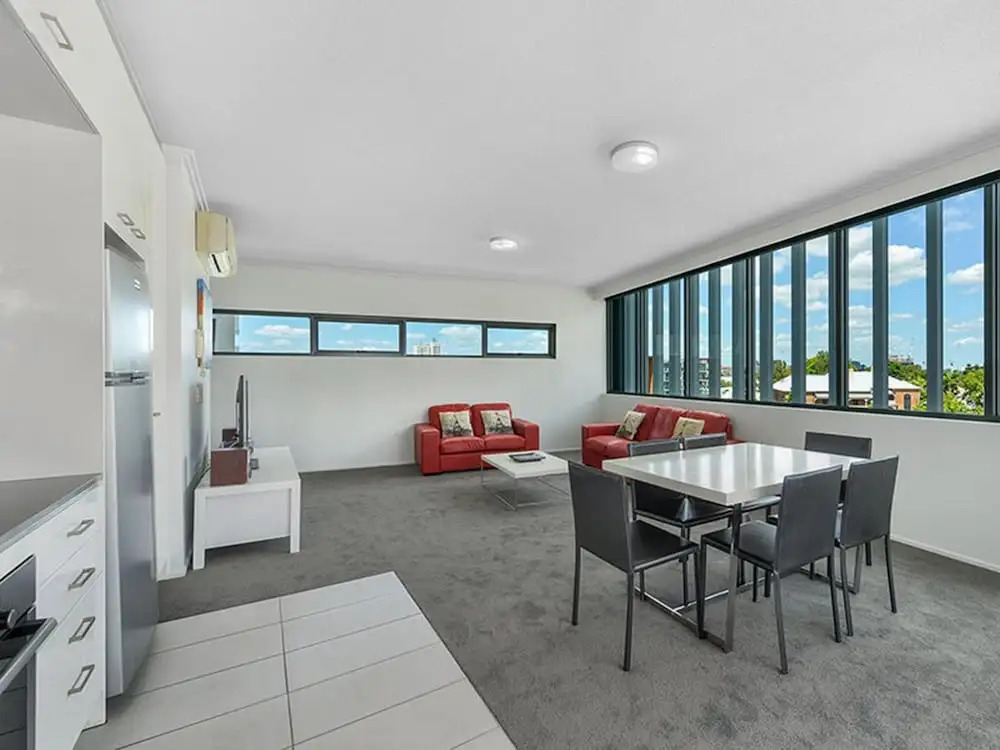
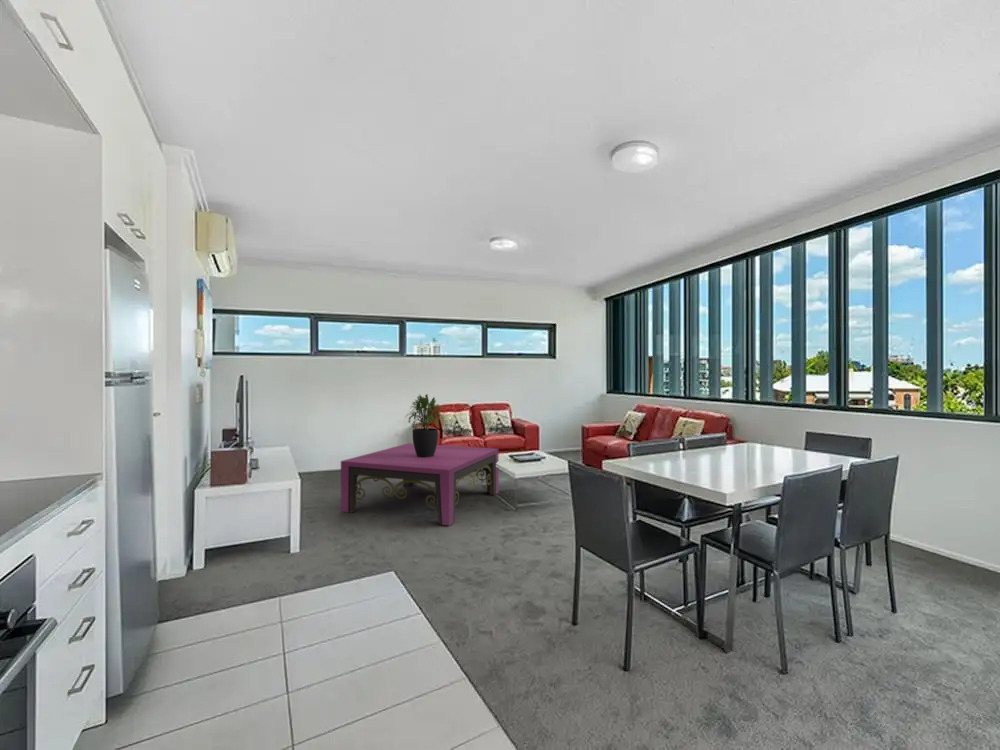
+ potted plant [404,393,445,458]
+ coffee table [340,442,500,527]
